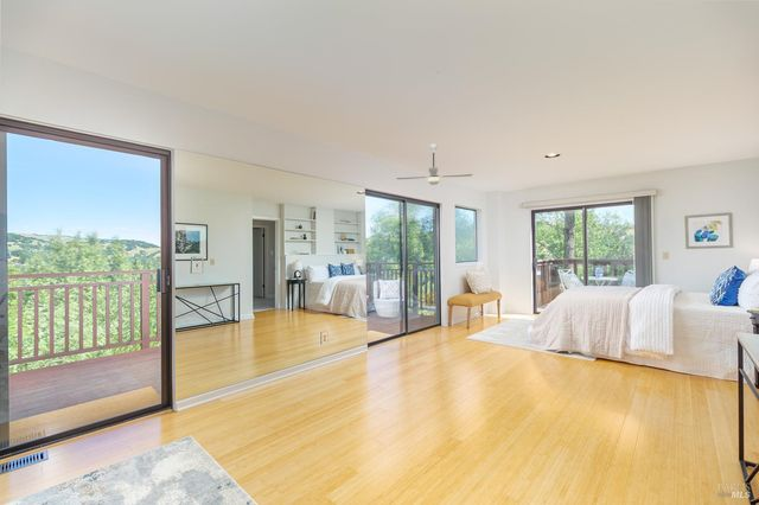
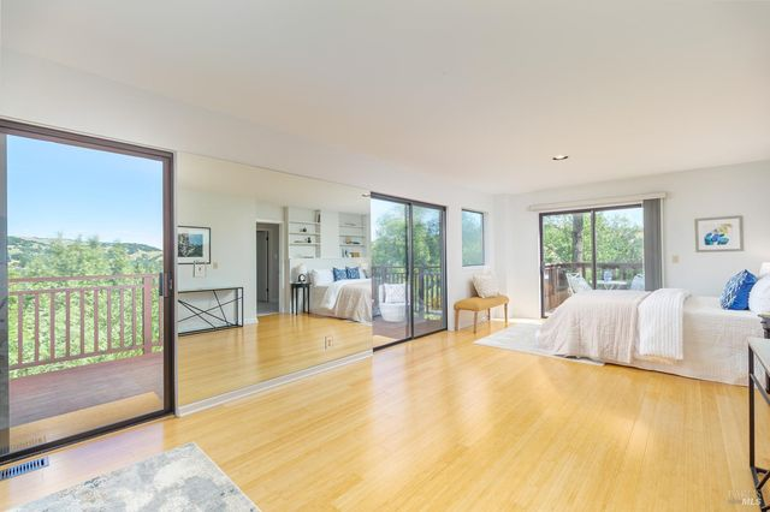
- ceiling fan [395,143,473,186]
